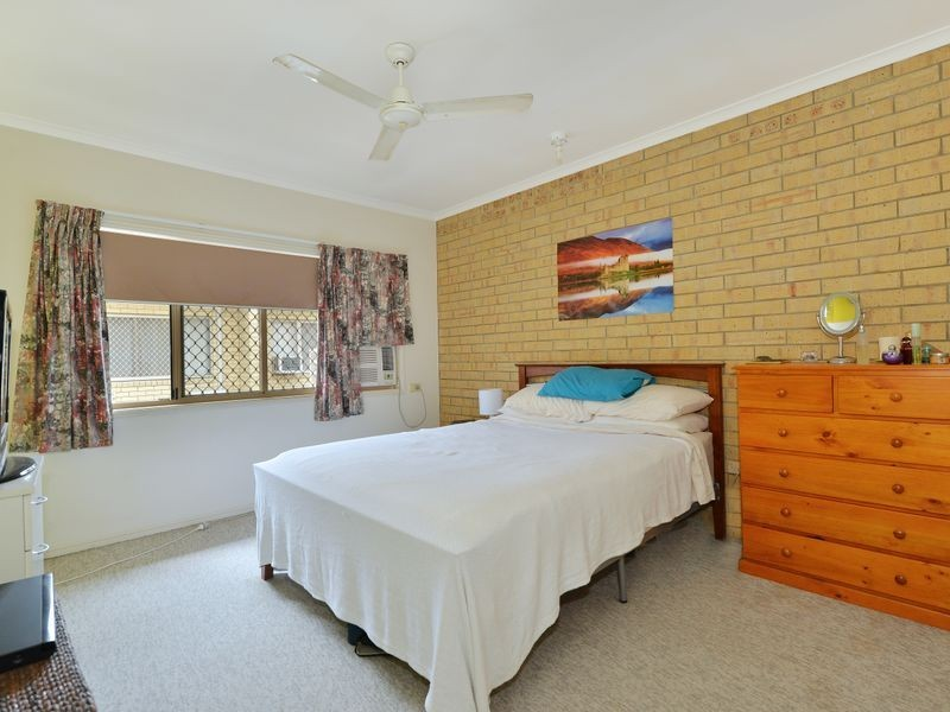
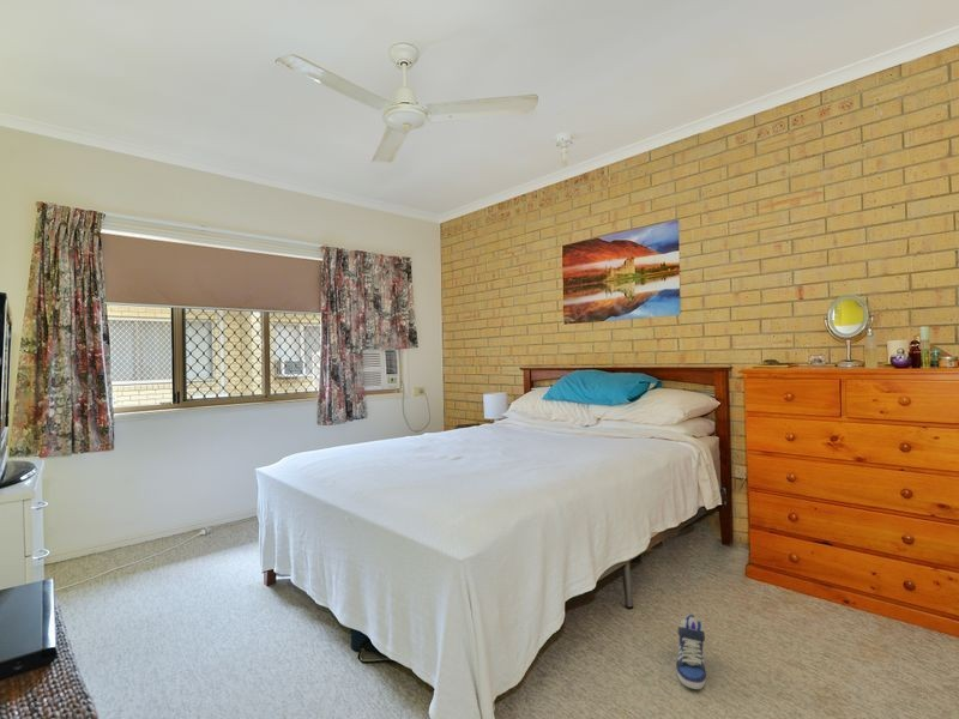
+ sneaker [675,614,707,690]
